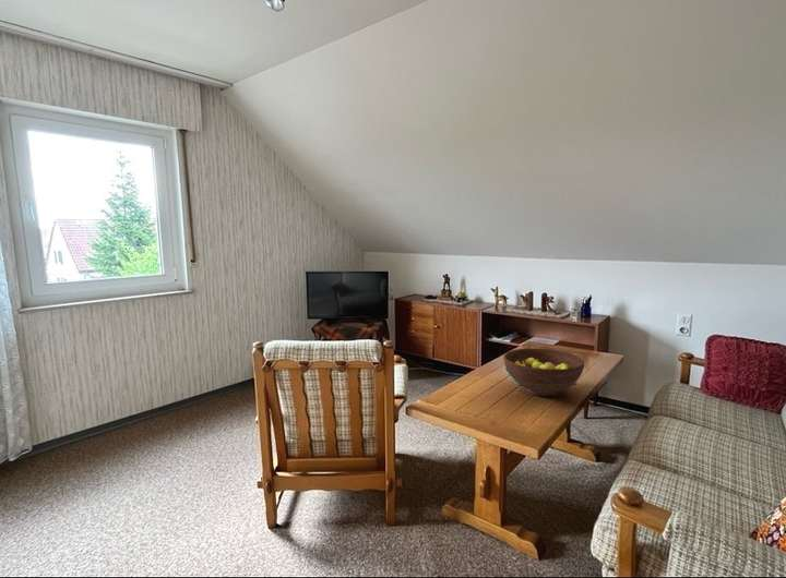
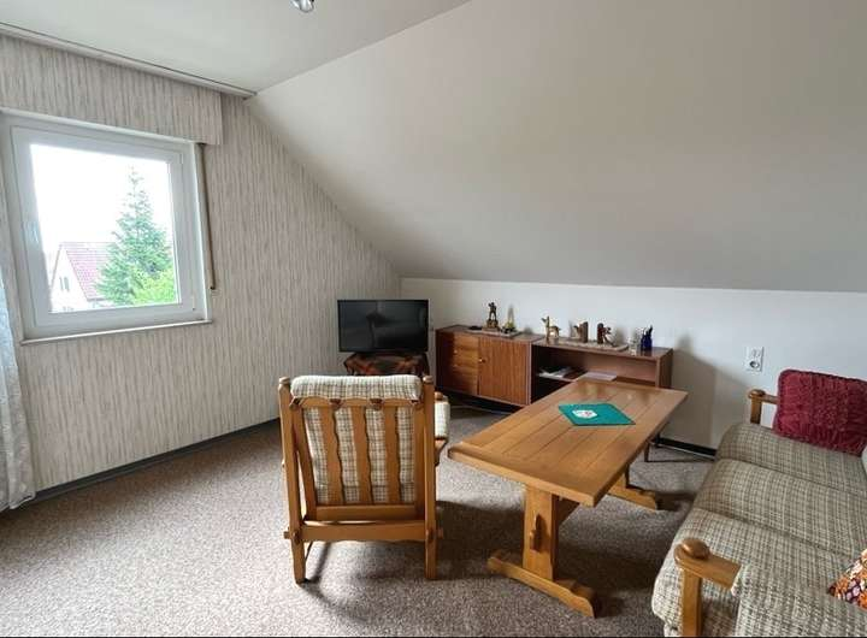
- fruit bowl [503,347,585,397]
